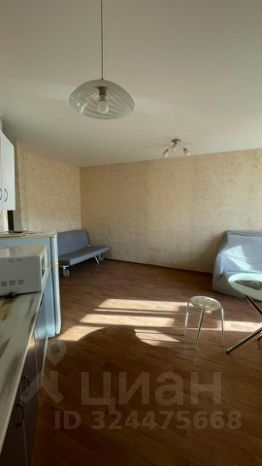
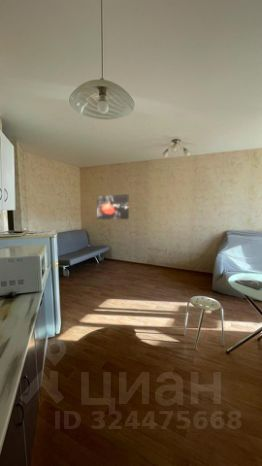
+ wall art [96,193,130,221]
